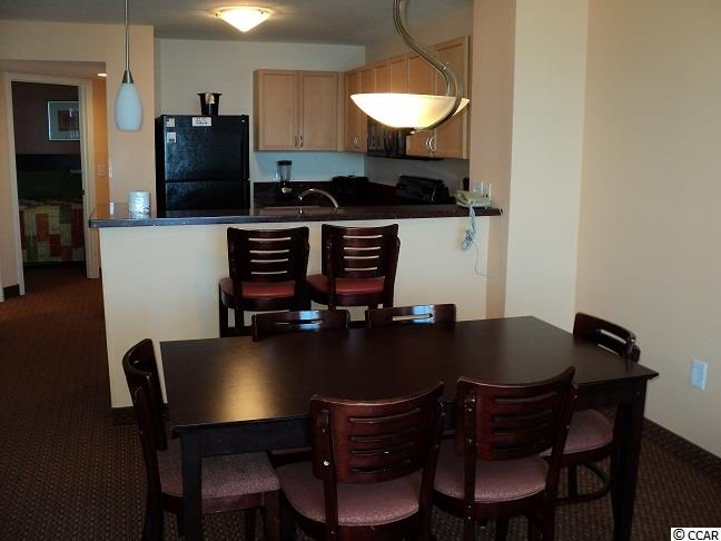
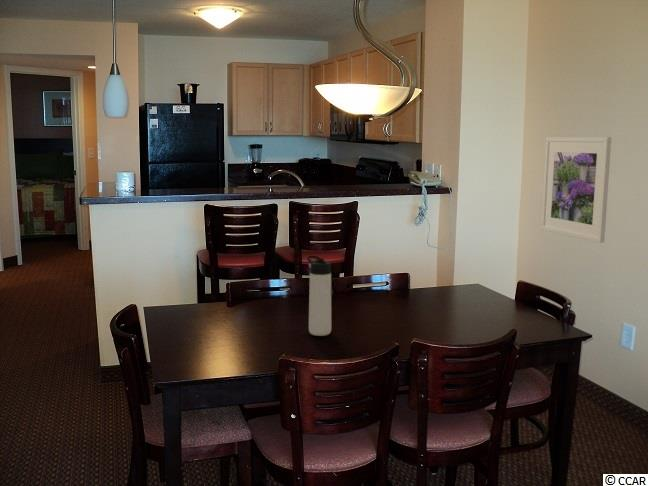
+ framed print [540,136,612,244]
+ thermos bottle [306,254,332,337]
